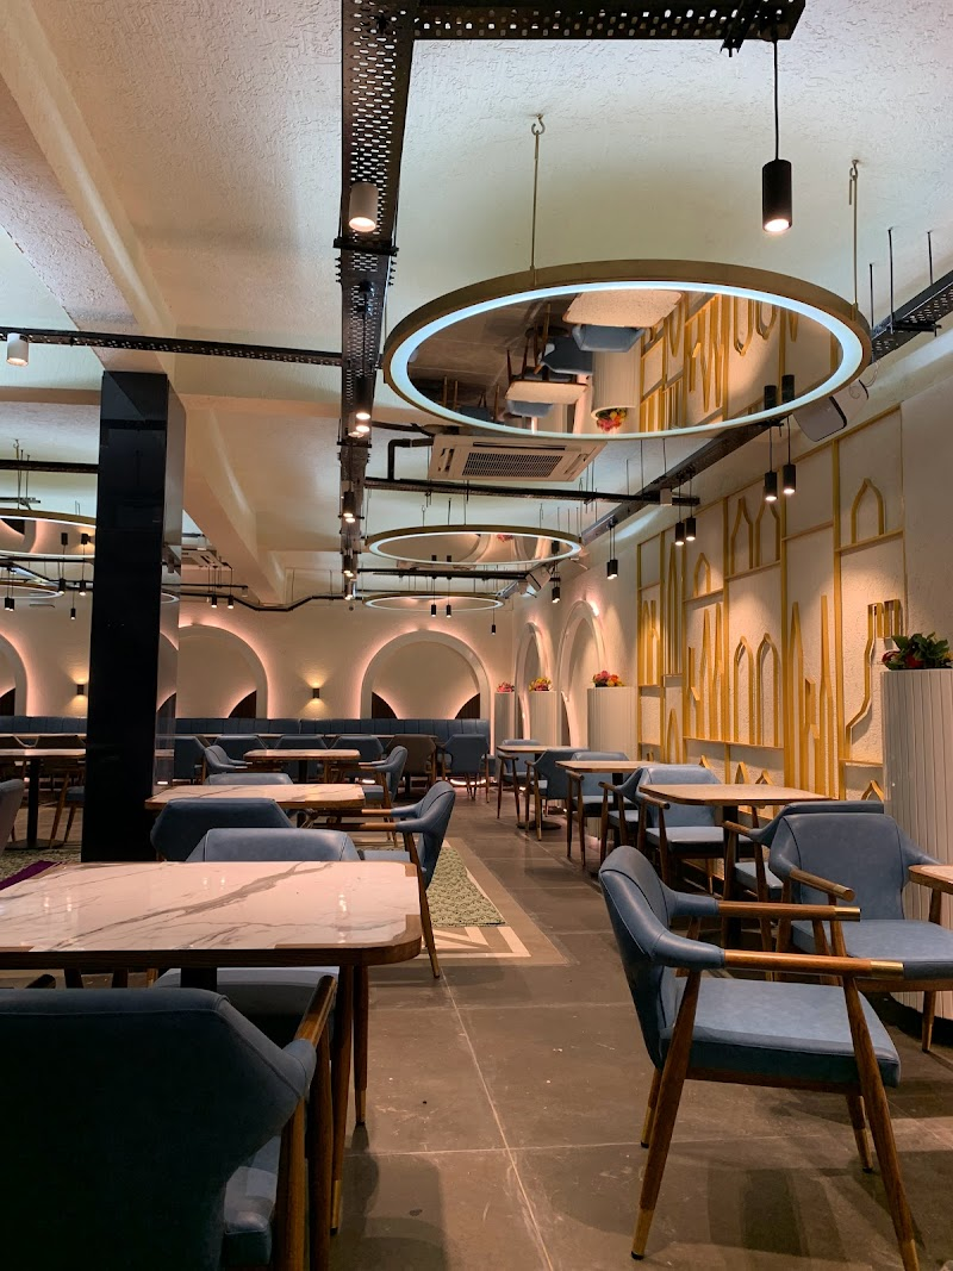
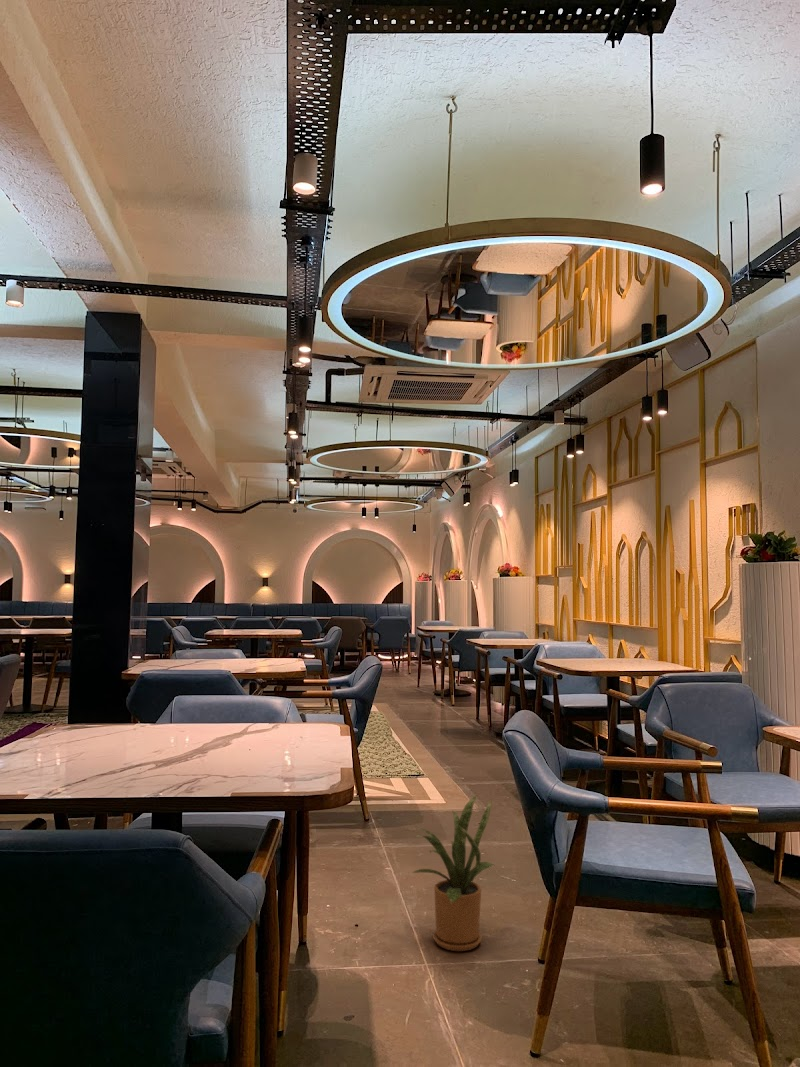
+ house plant [411,794,495,952]
